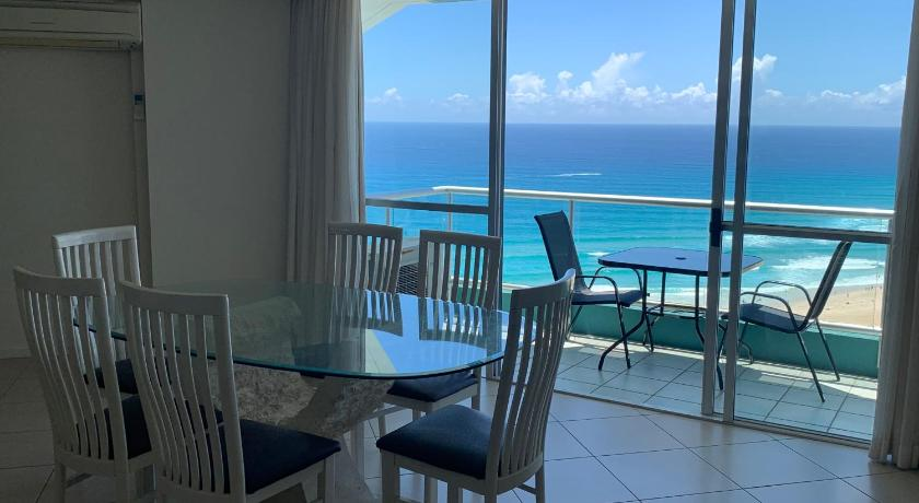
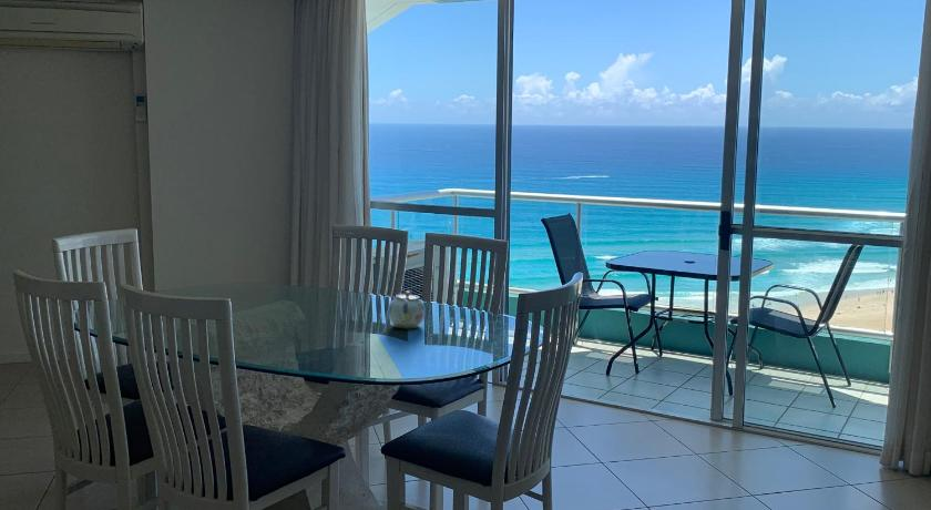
+ teapot [388,290,426,329]
